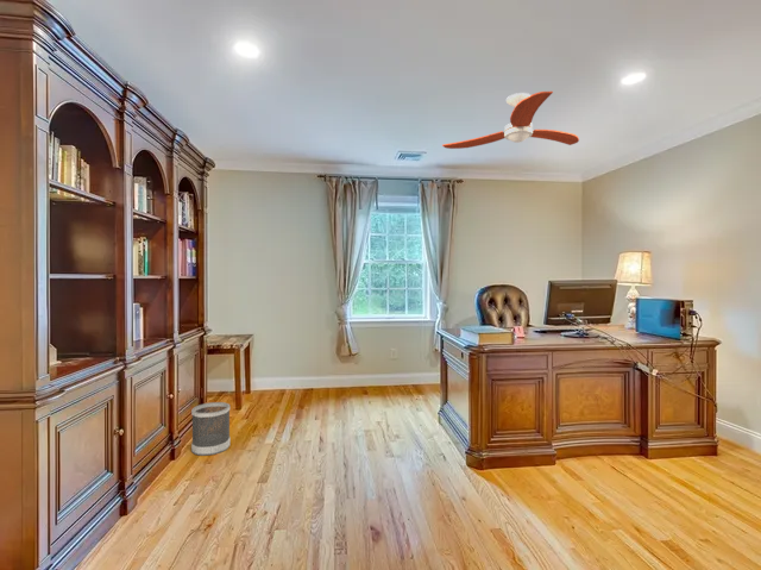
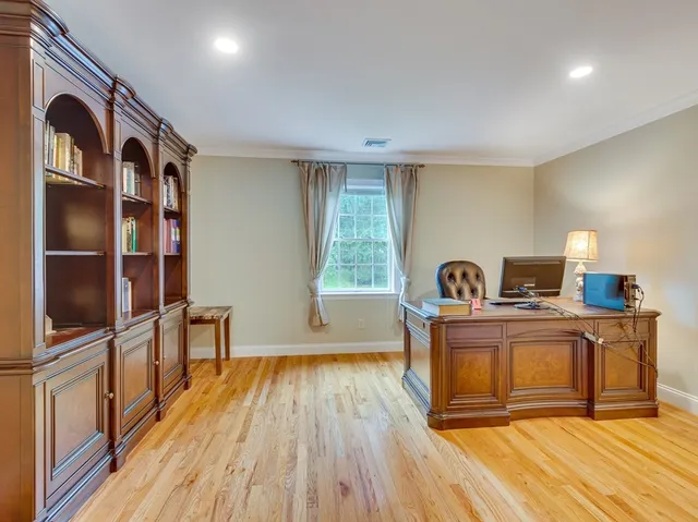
- wastebasket [190,401,232,457]
- ceiling fan [441,90,580,150]
